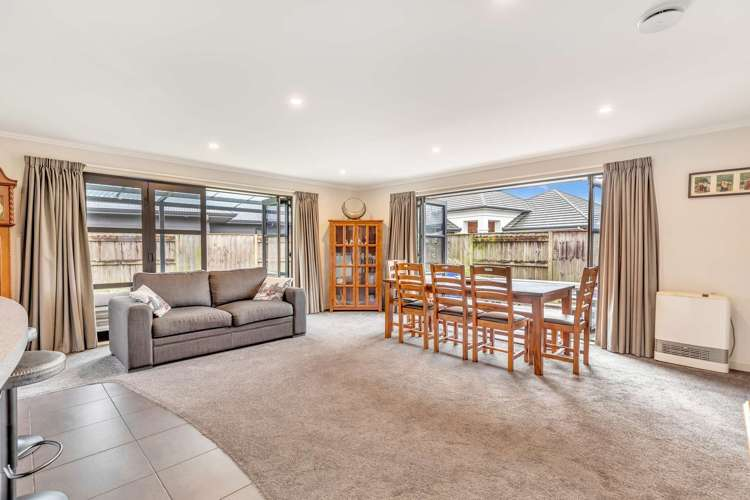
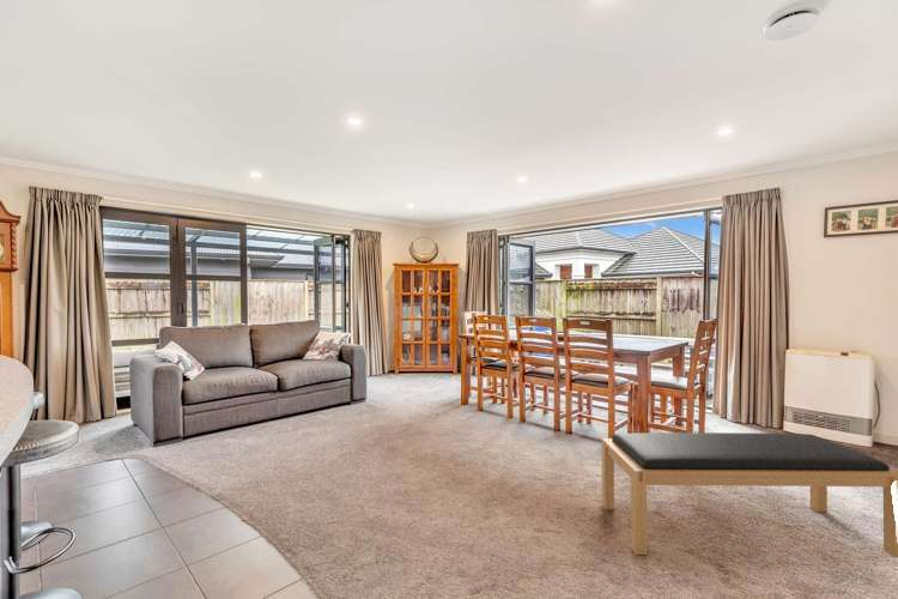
+ bench [601,431,898,558]
